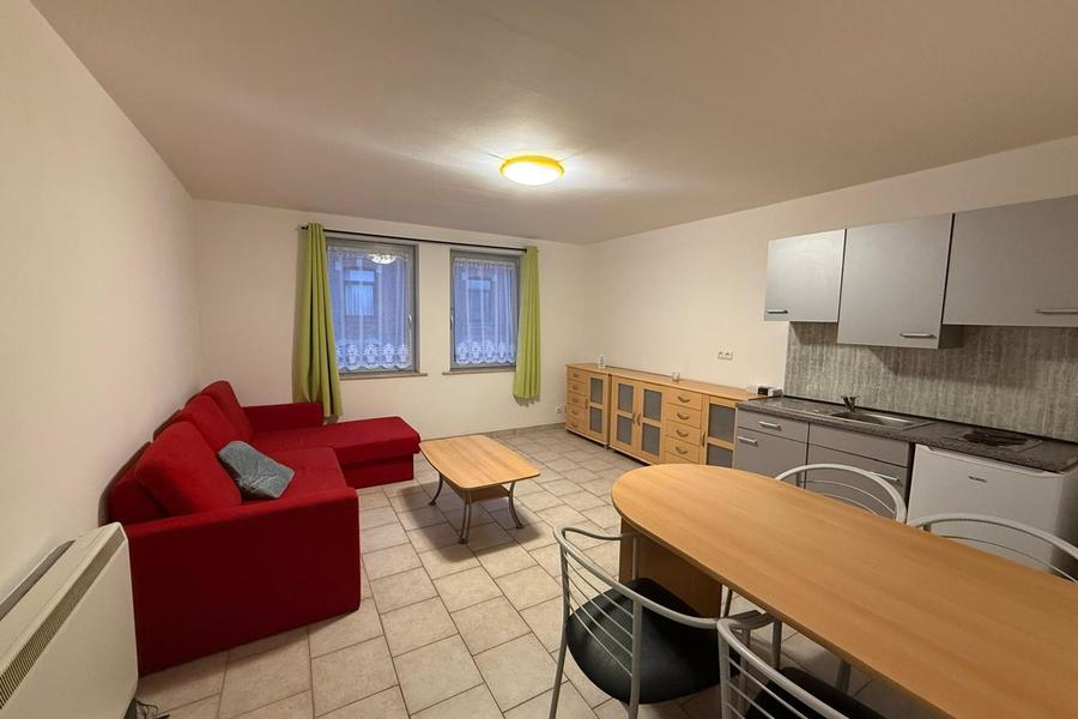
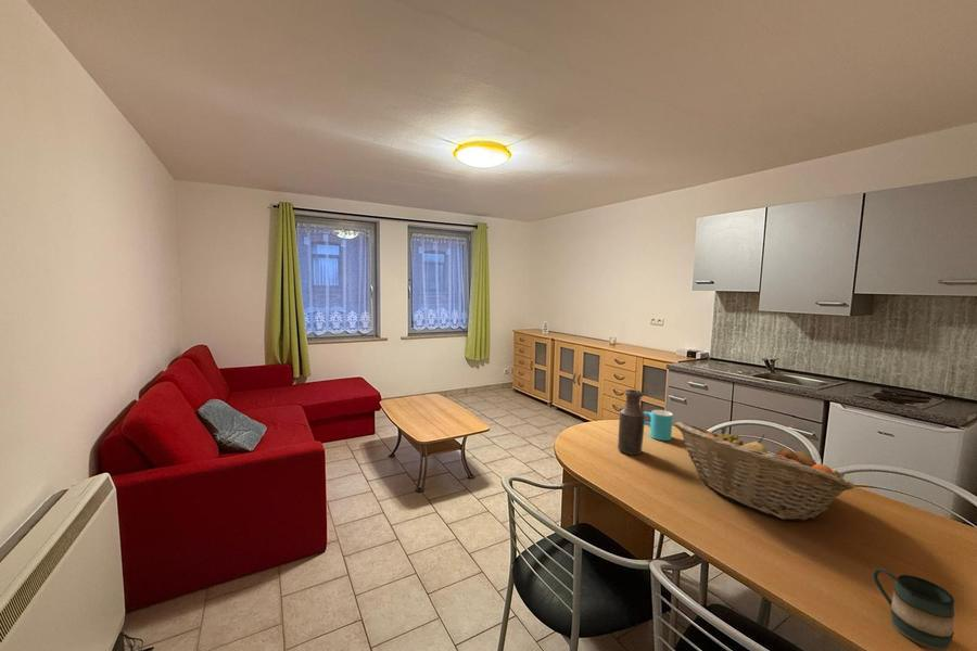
+ cup [643,409,674,442]
+ bottle [617,388,646,456]
+ mug [873,567,955,651]
+ fruit basket [674,421,857,522]
